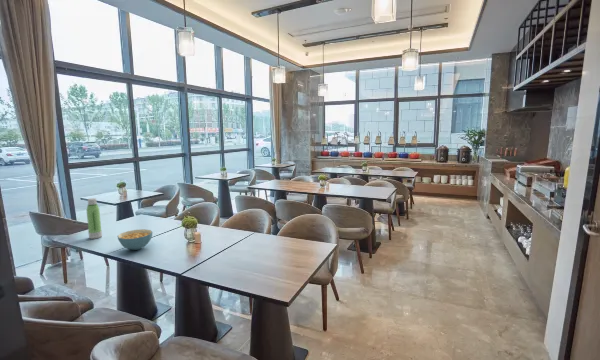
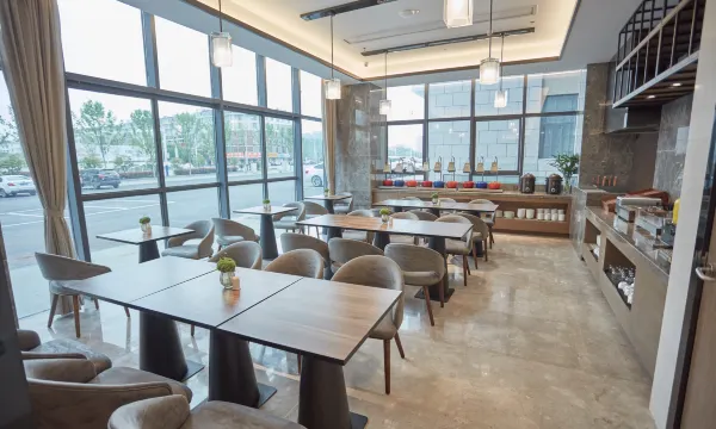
- cereal bowl [117,228,153,251]
- water bottle [85,197,103,240]
